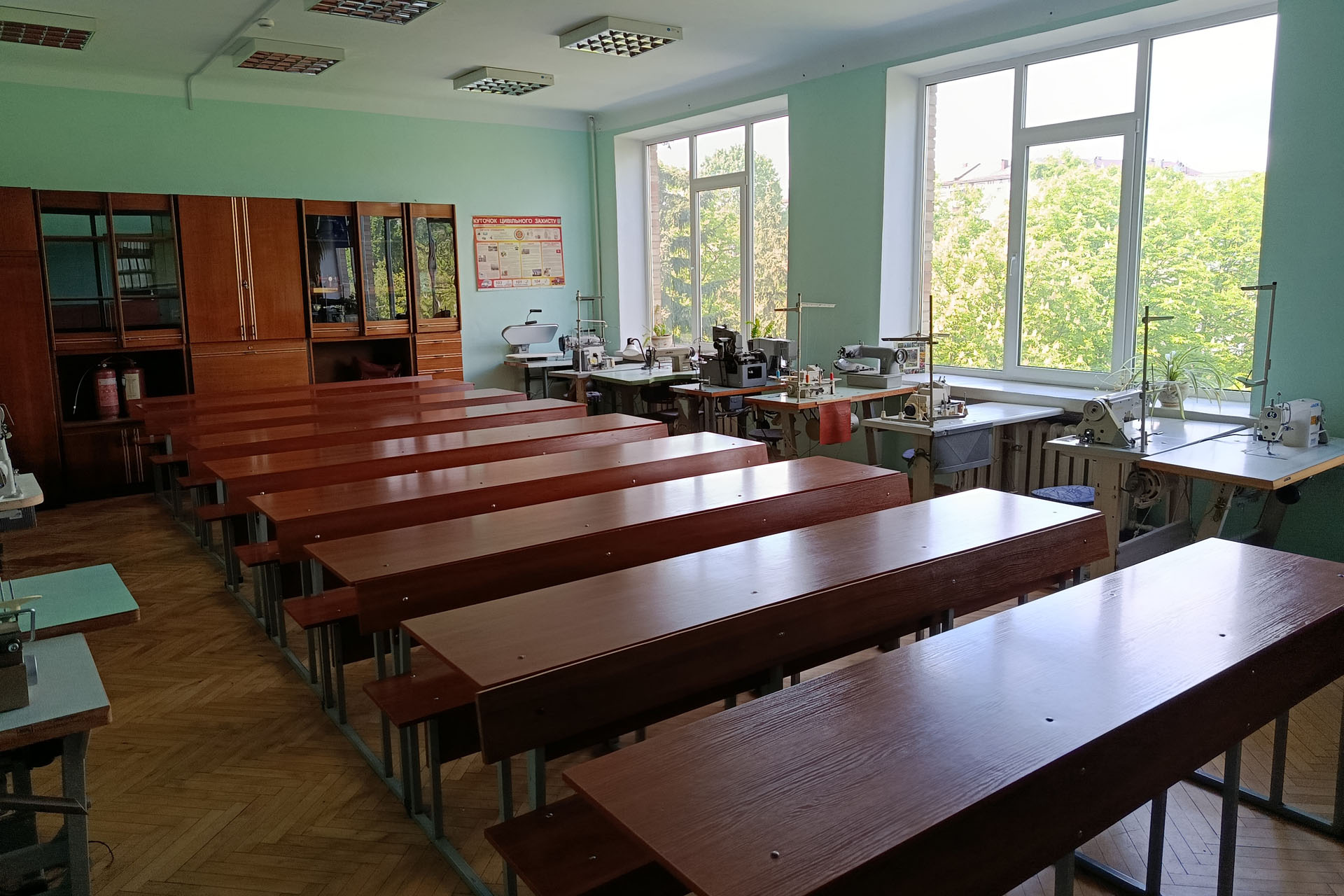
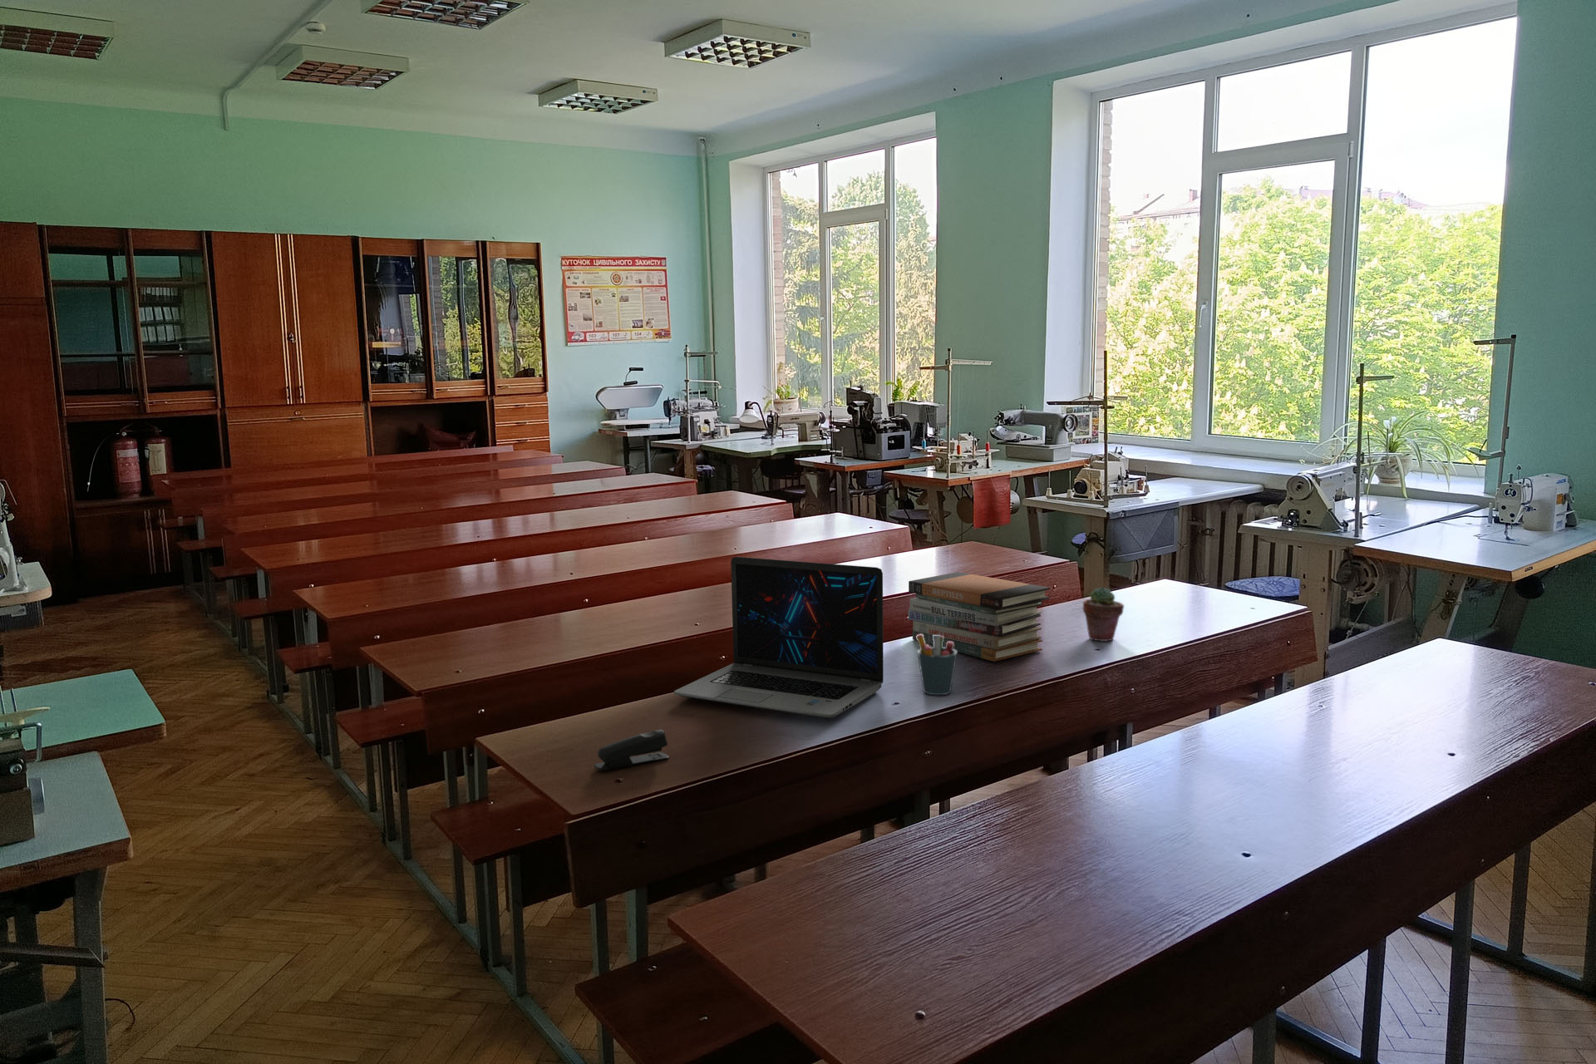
+ book stack [907,571,1051,663]
+ laptop [673,556,885,718]
+ pen holder [916,634,958,696]
+ stapler [594,729,670,771]
+ potted succulent [1082,585,1125,641]
